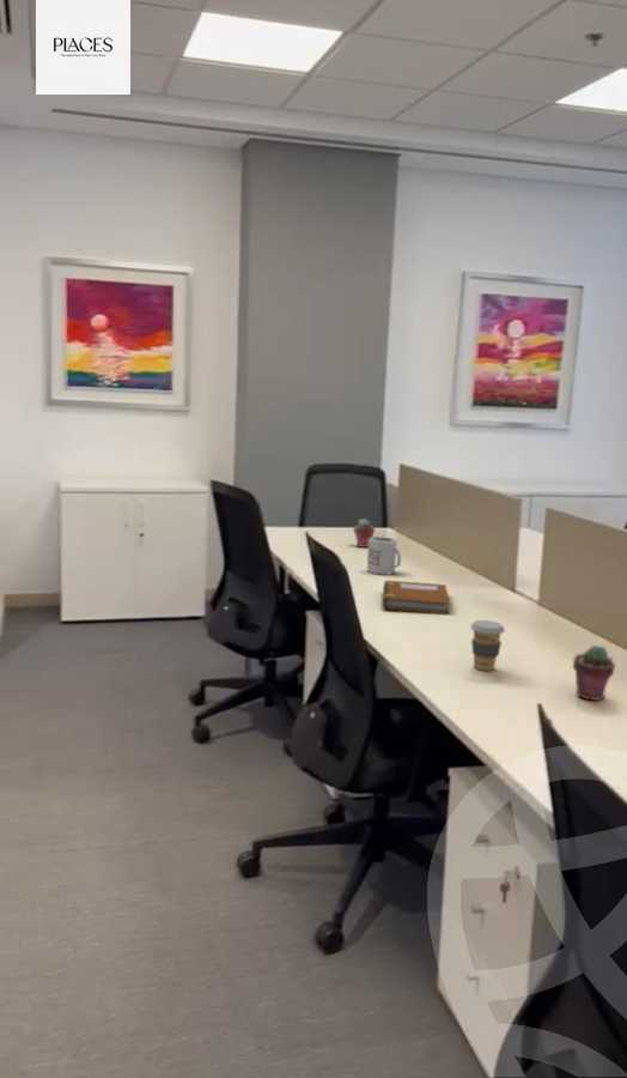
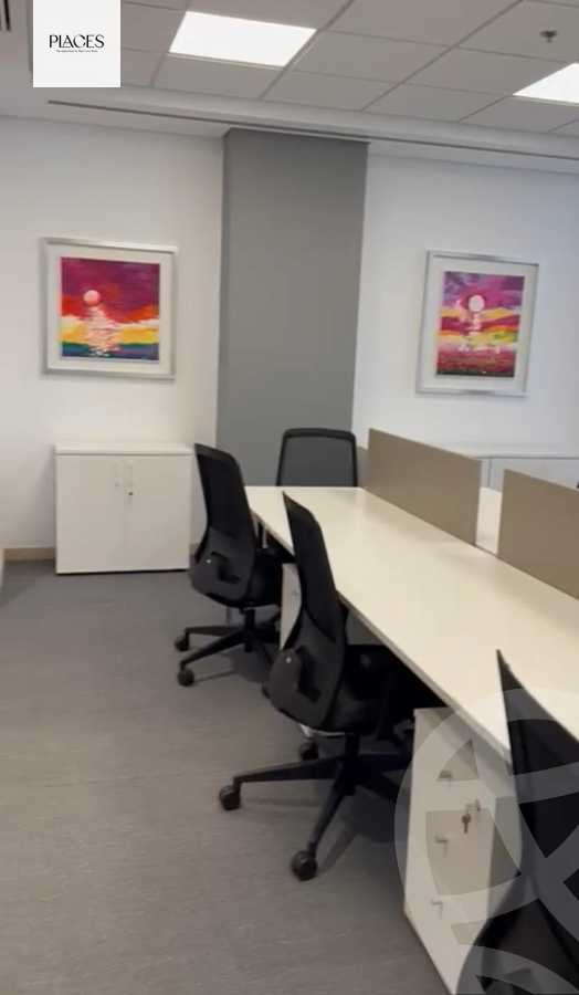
- mug [366,535,402,576]
- potted succulent [572,644,616,702]
- coffee cup [469,619,506,672]
- potted succulent [352,517,376,549]
- notebook [382,580,451,614]
